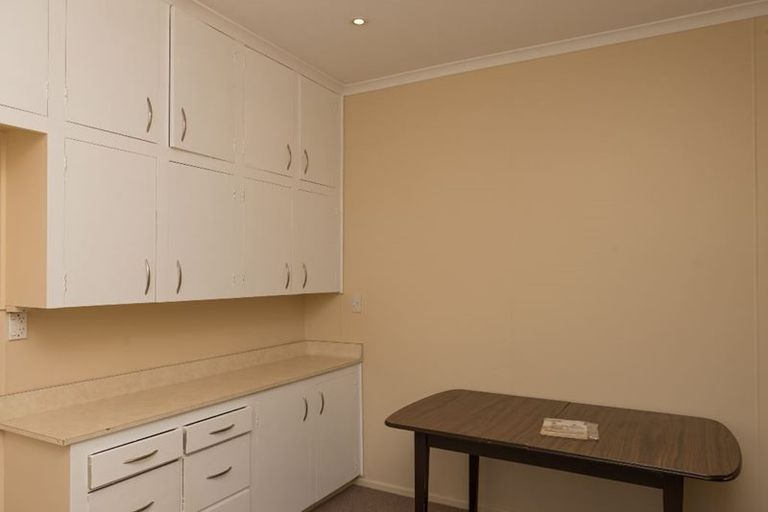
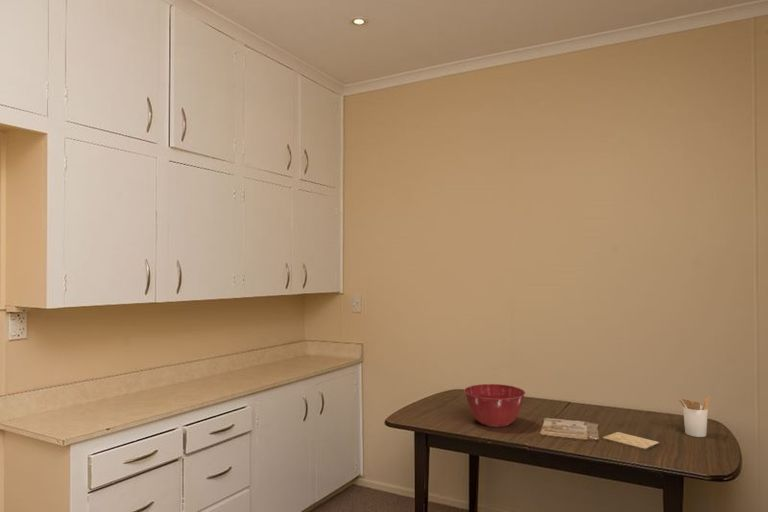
+ mixing bowl [463,383,526,428]
+ utensil holder [677,395,712,438]
+ cutting board [602,431,660,452]
